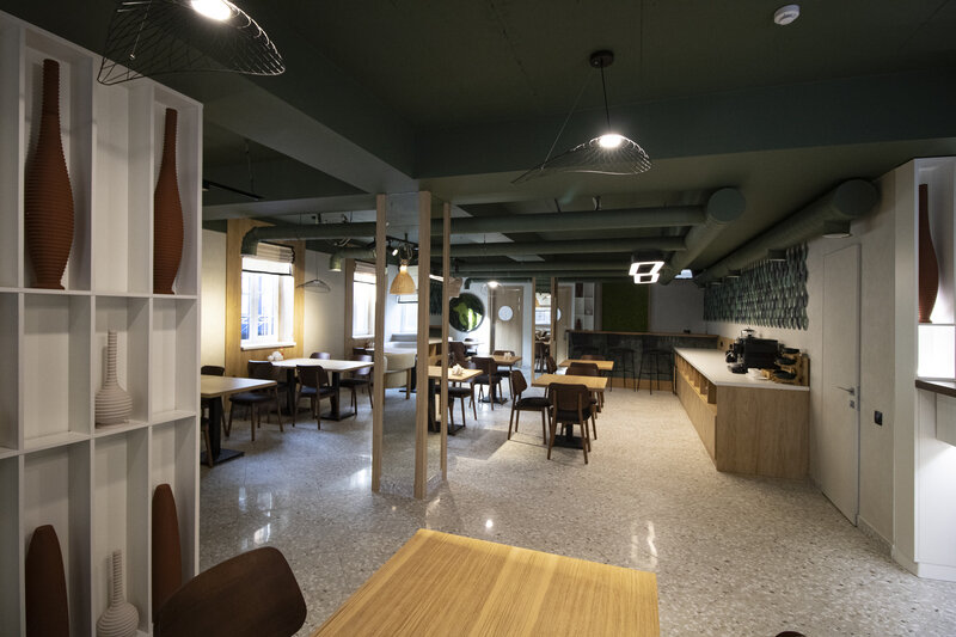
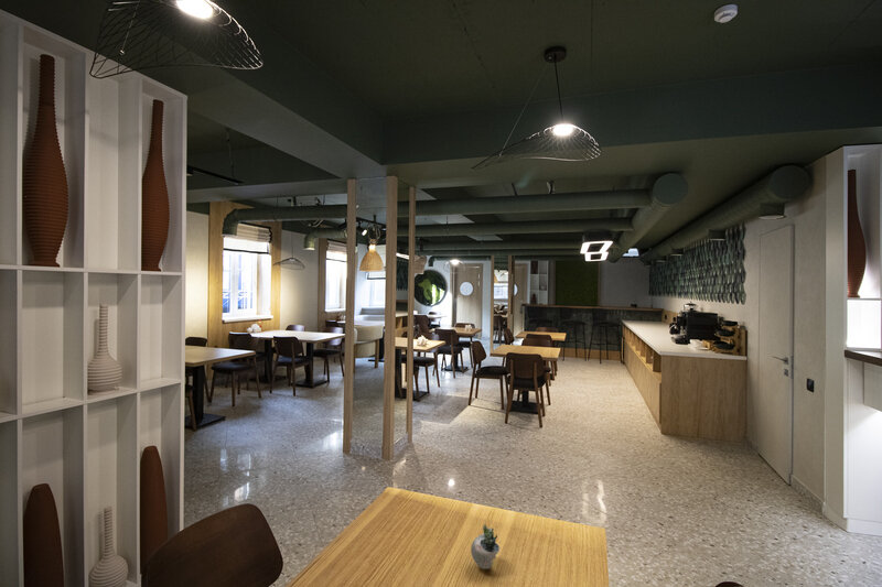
+ succulent plant [470,503,510,570]
